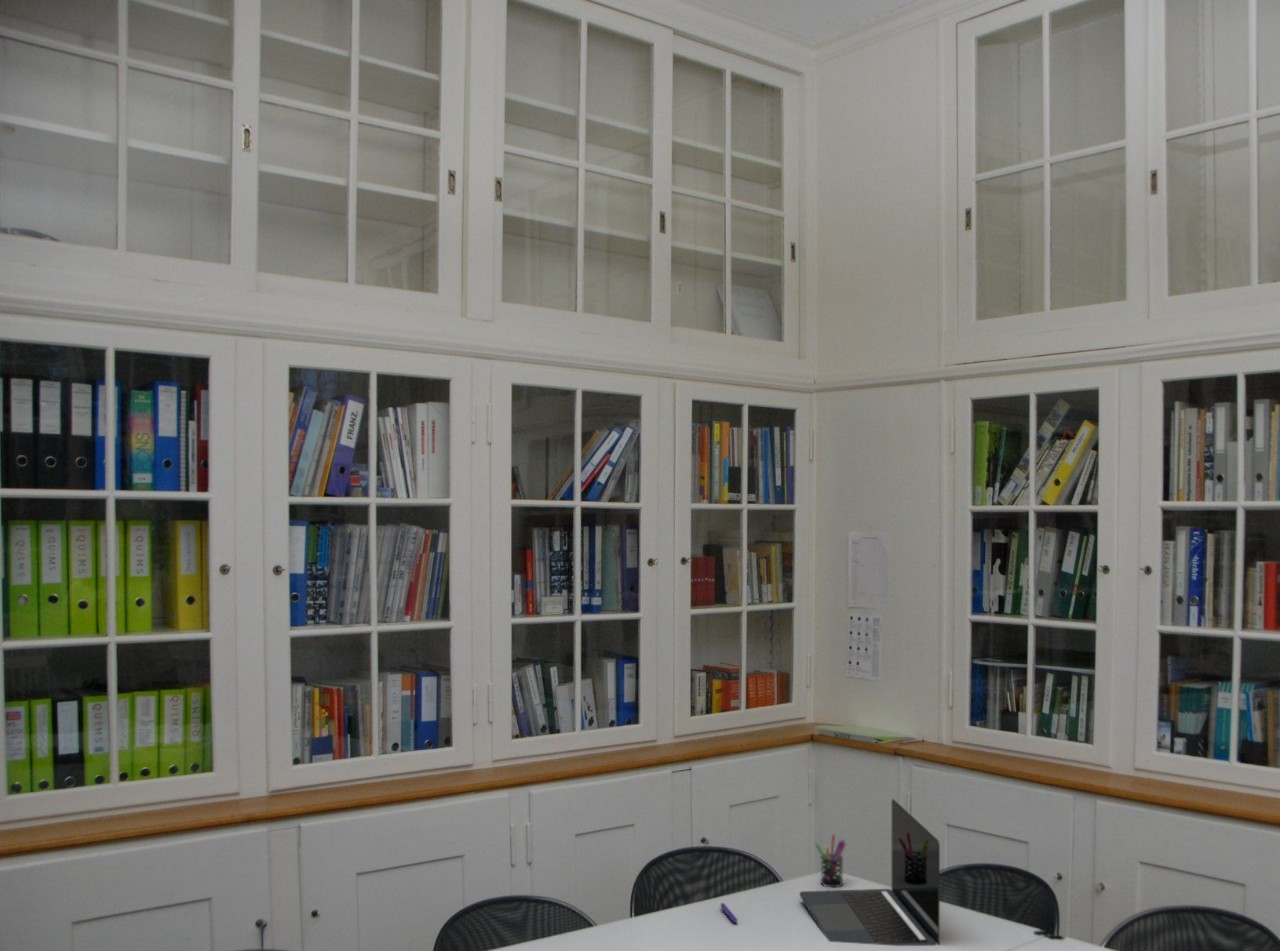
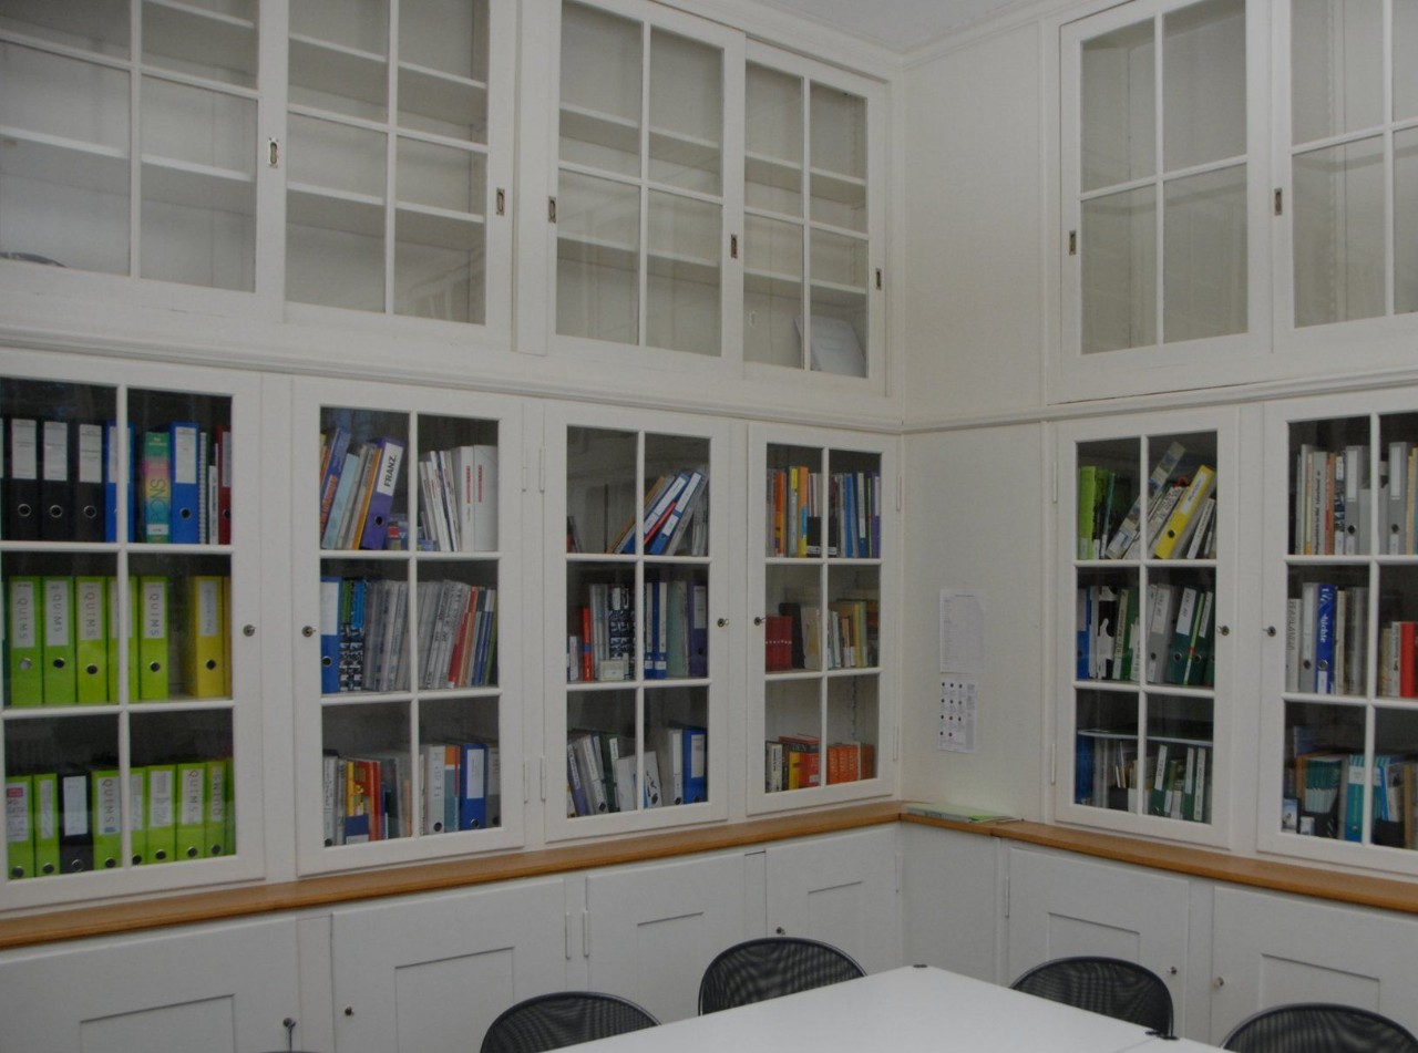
- laptop [799,798,941,947]
- pen [720,902,738,925]
- pen holder [814,834,847,888]
